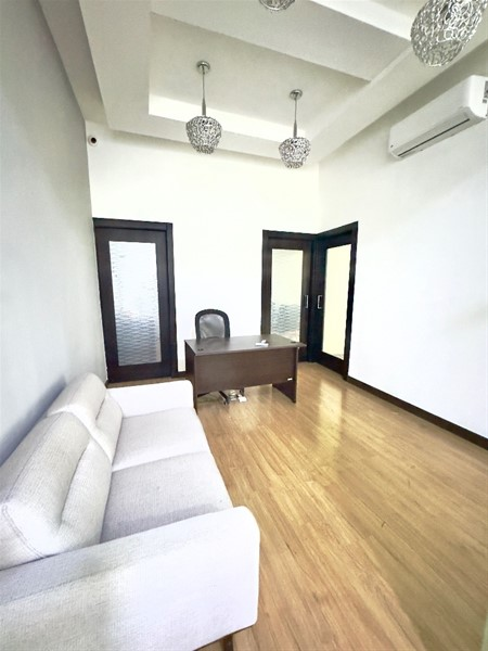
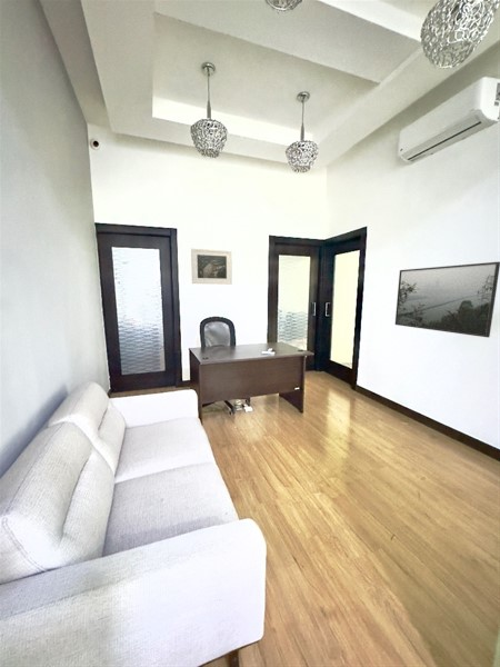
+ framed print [394,260,500,339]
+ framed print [190,248,233,286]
